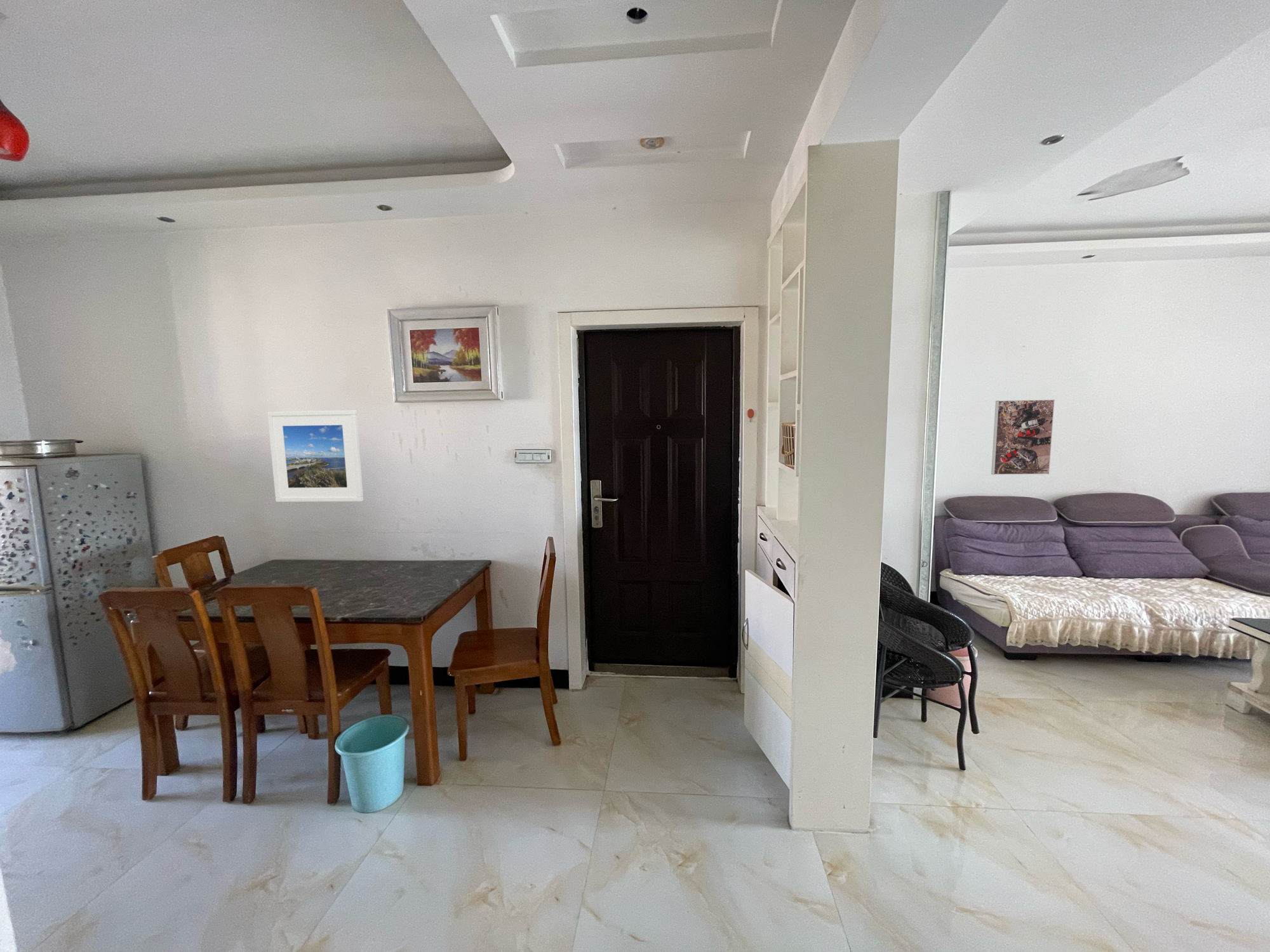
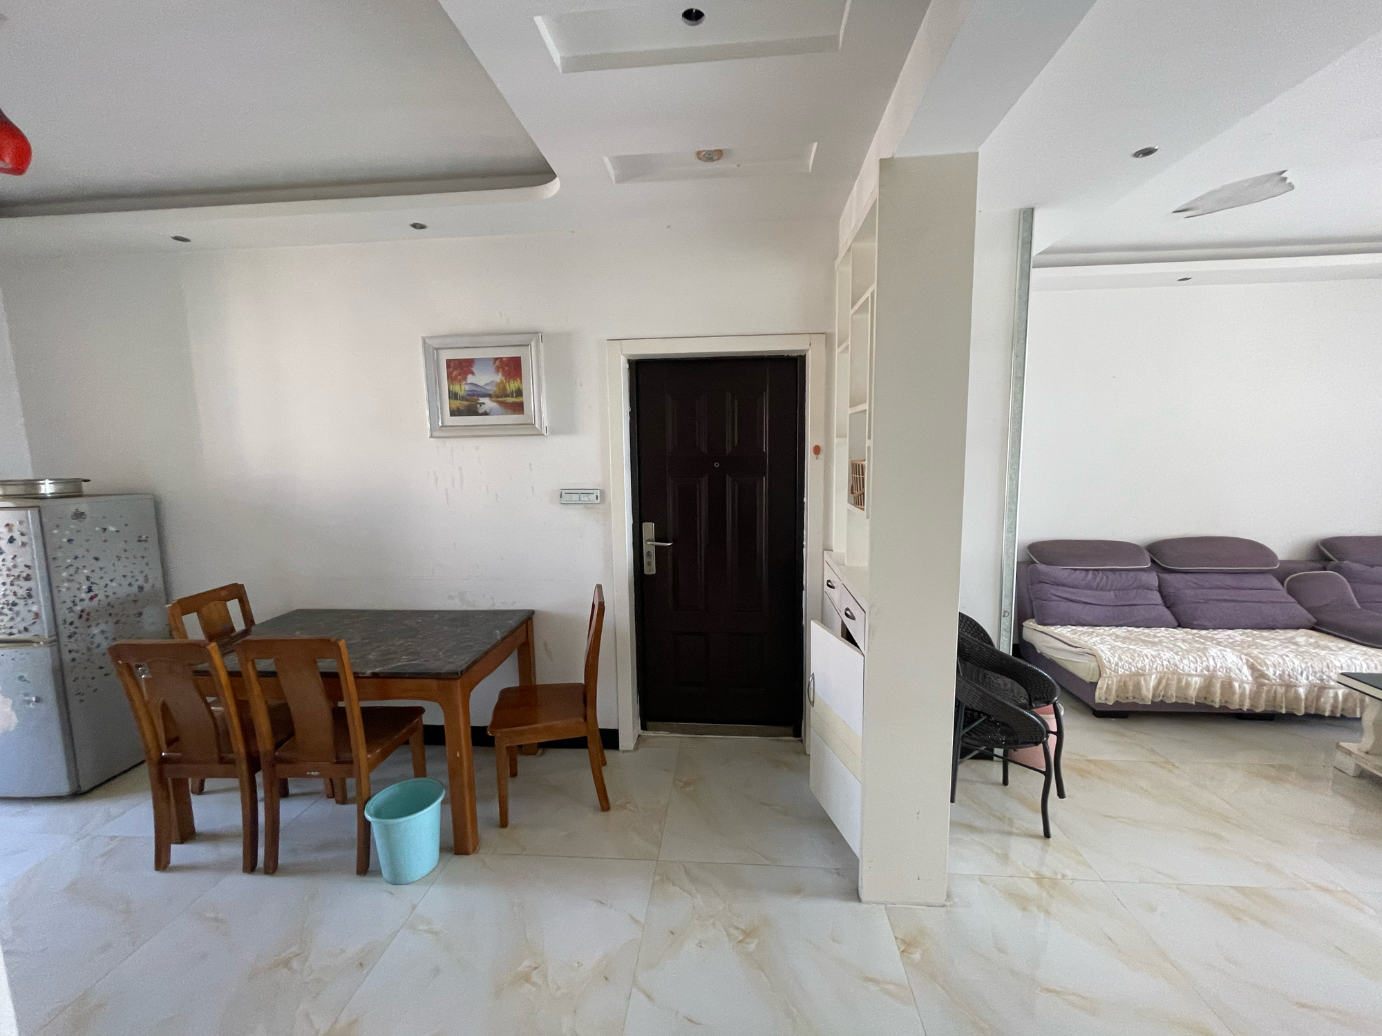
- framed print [991,399,1055,475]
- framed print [267,409,364,503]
